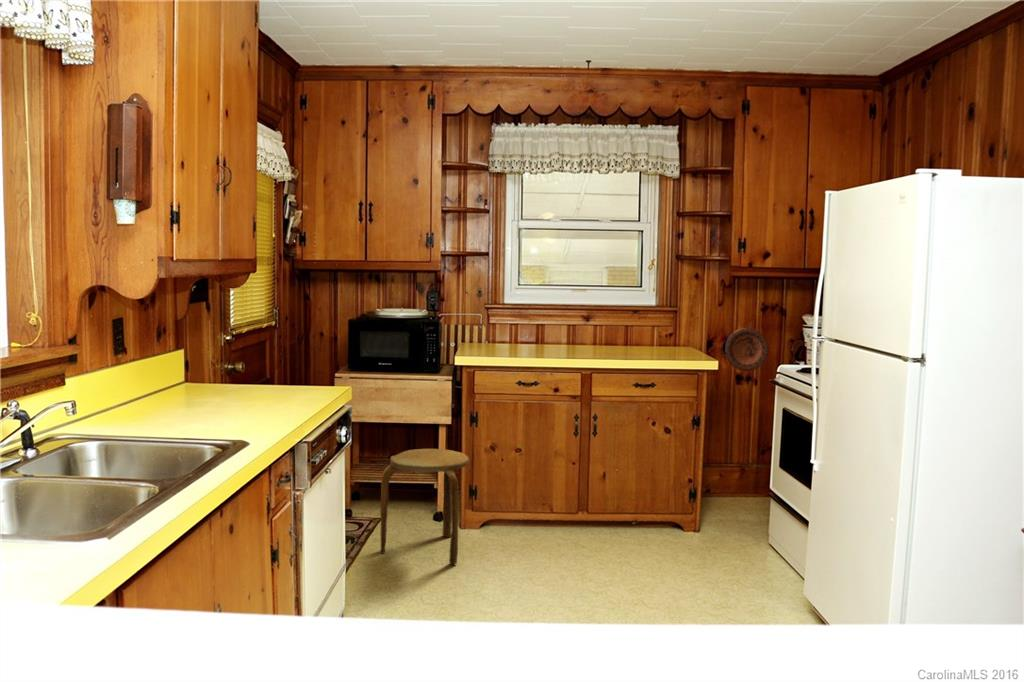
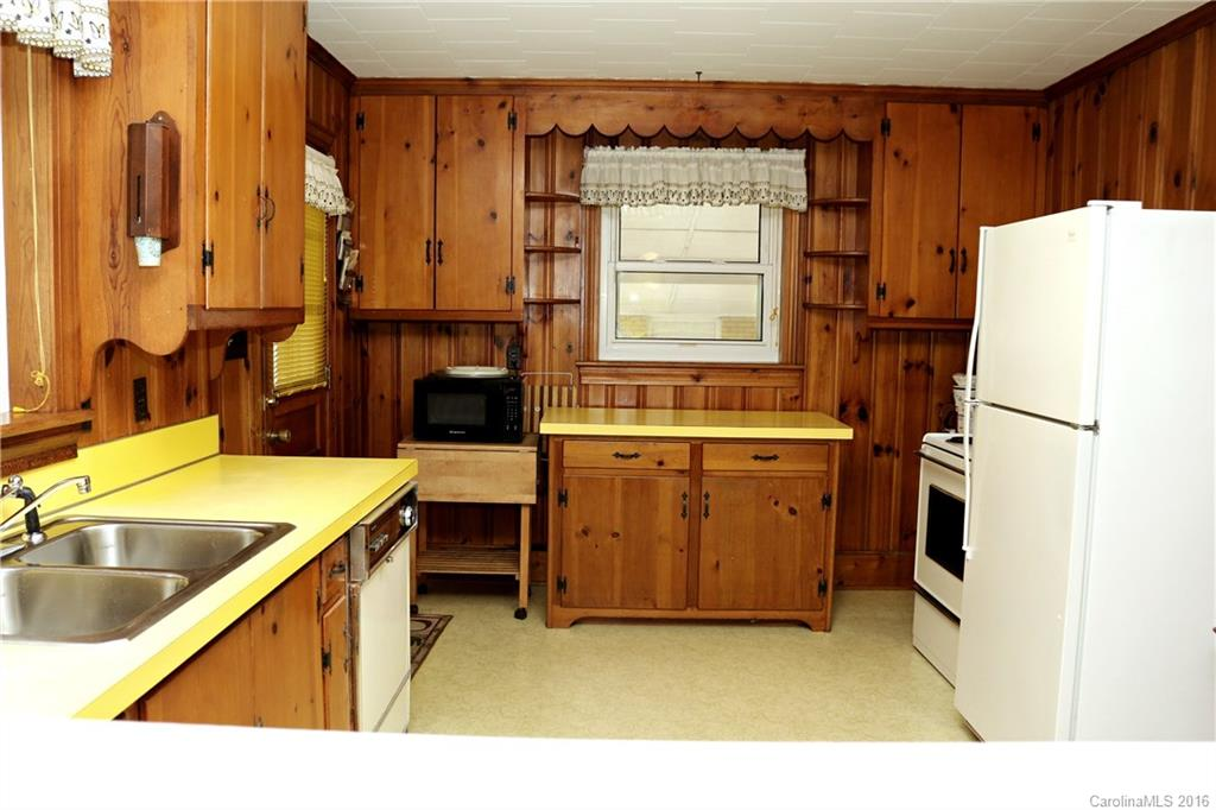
- decorative plate [724,327,770,372]
- stool [379,448,471,565]
